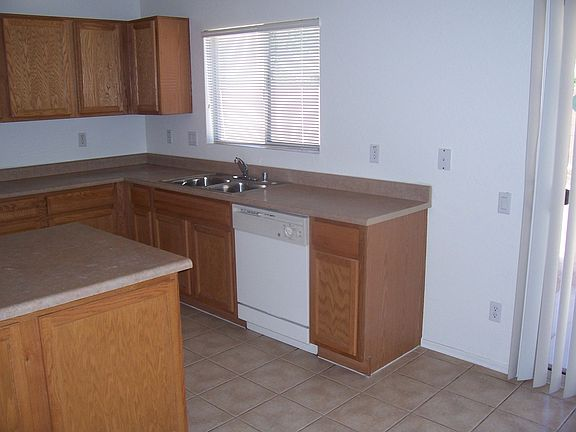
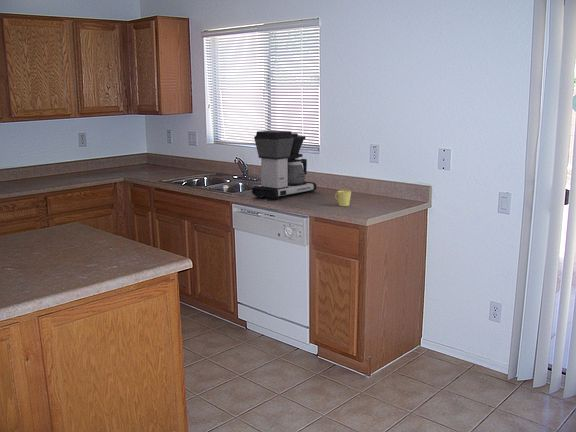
+ coffee maker [251,130,318,200]
+ cup [334,189,352,207]
